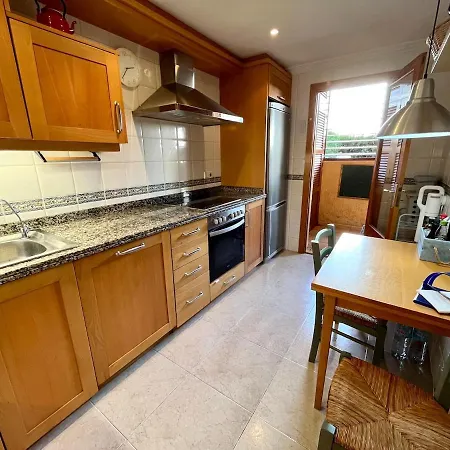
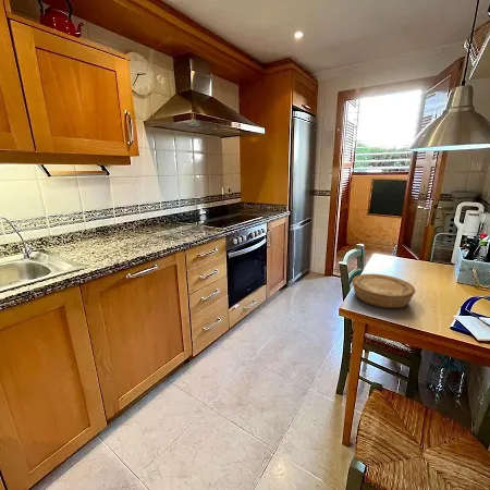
+ bowl [351,273,416,309]
